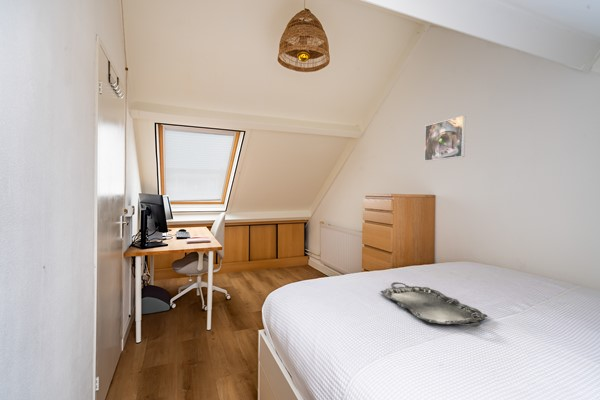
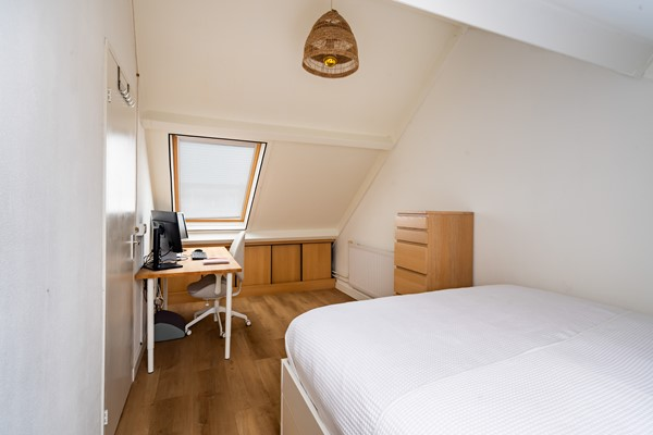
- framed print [424,115,466,162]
- serving tray [380,281,488,327]
